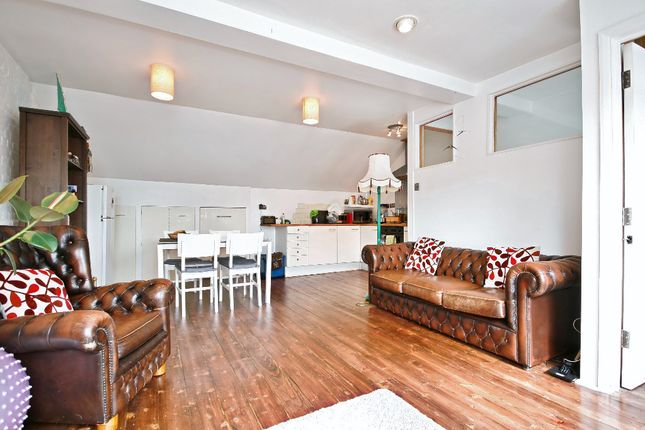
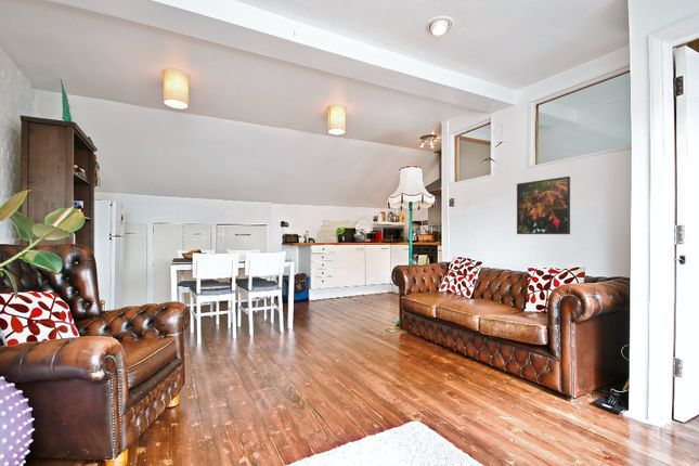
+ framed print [516,176,571,235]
